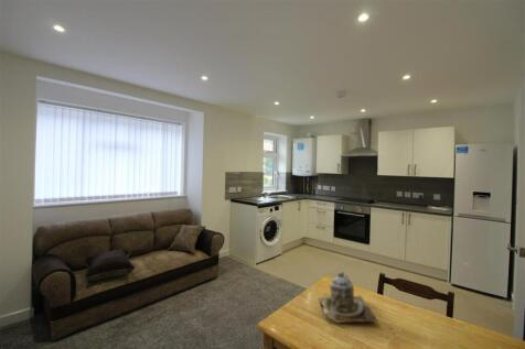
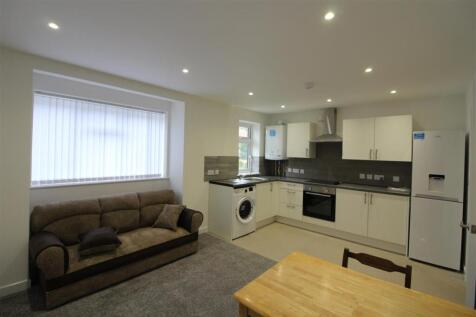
- teapot [318,271,379,324]
